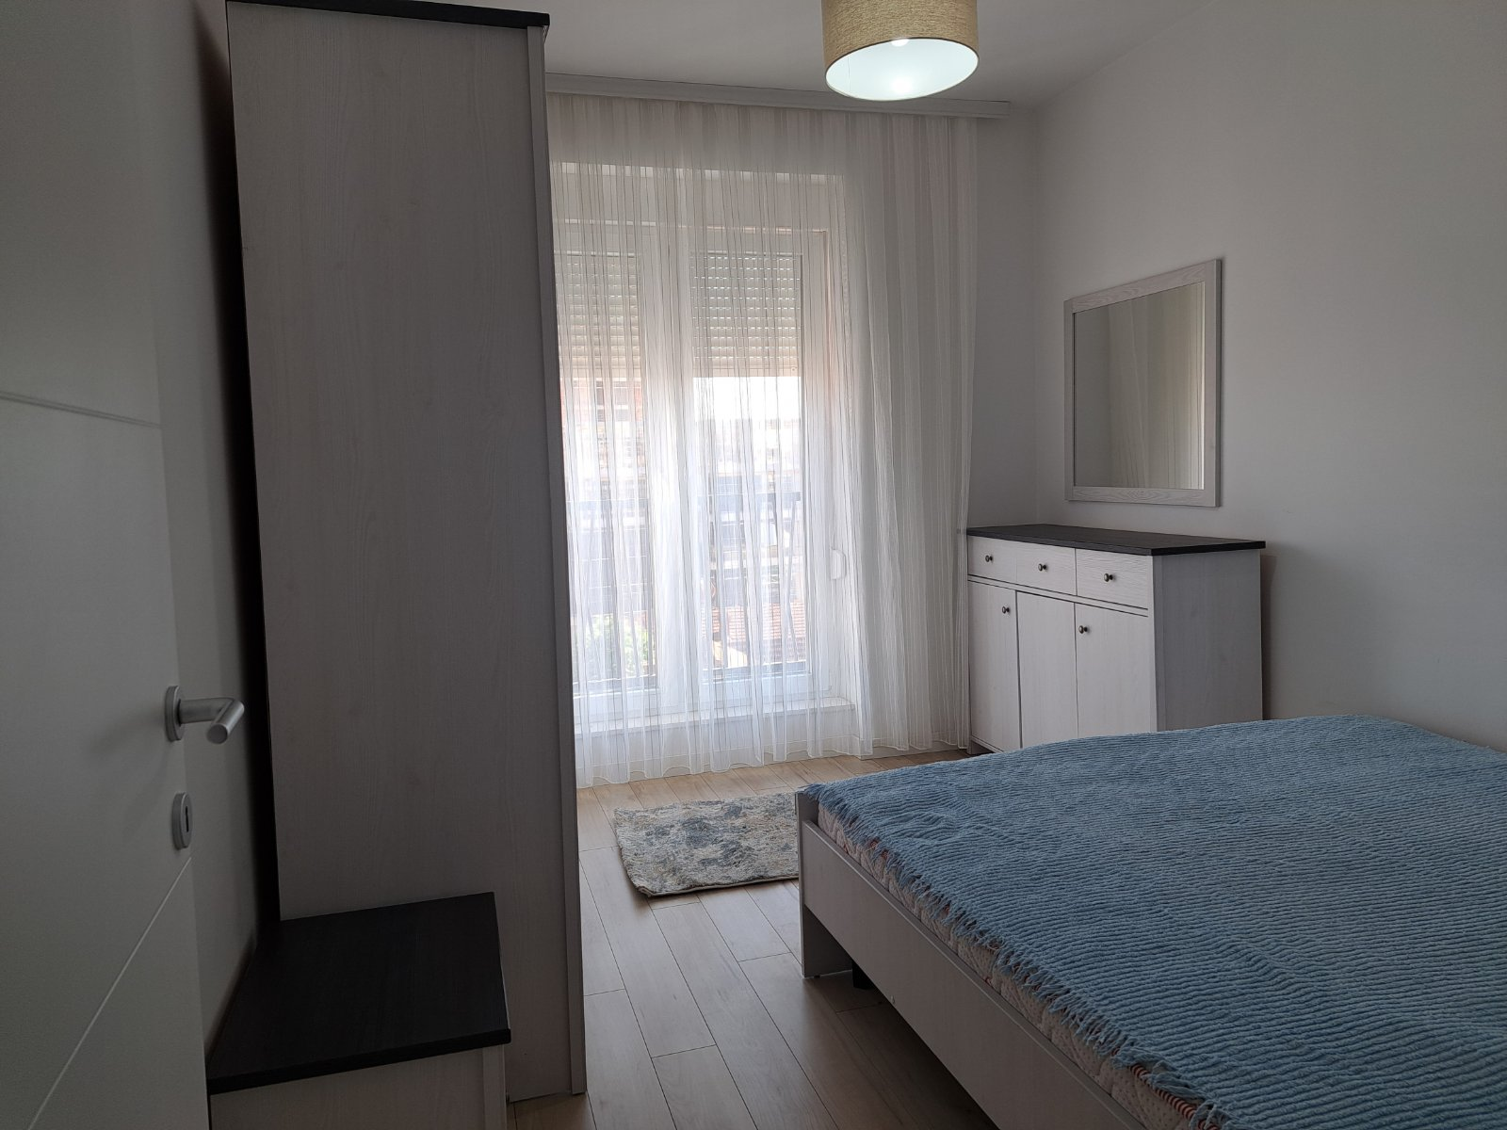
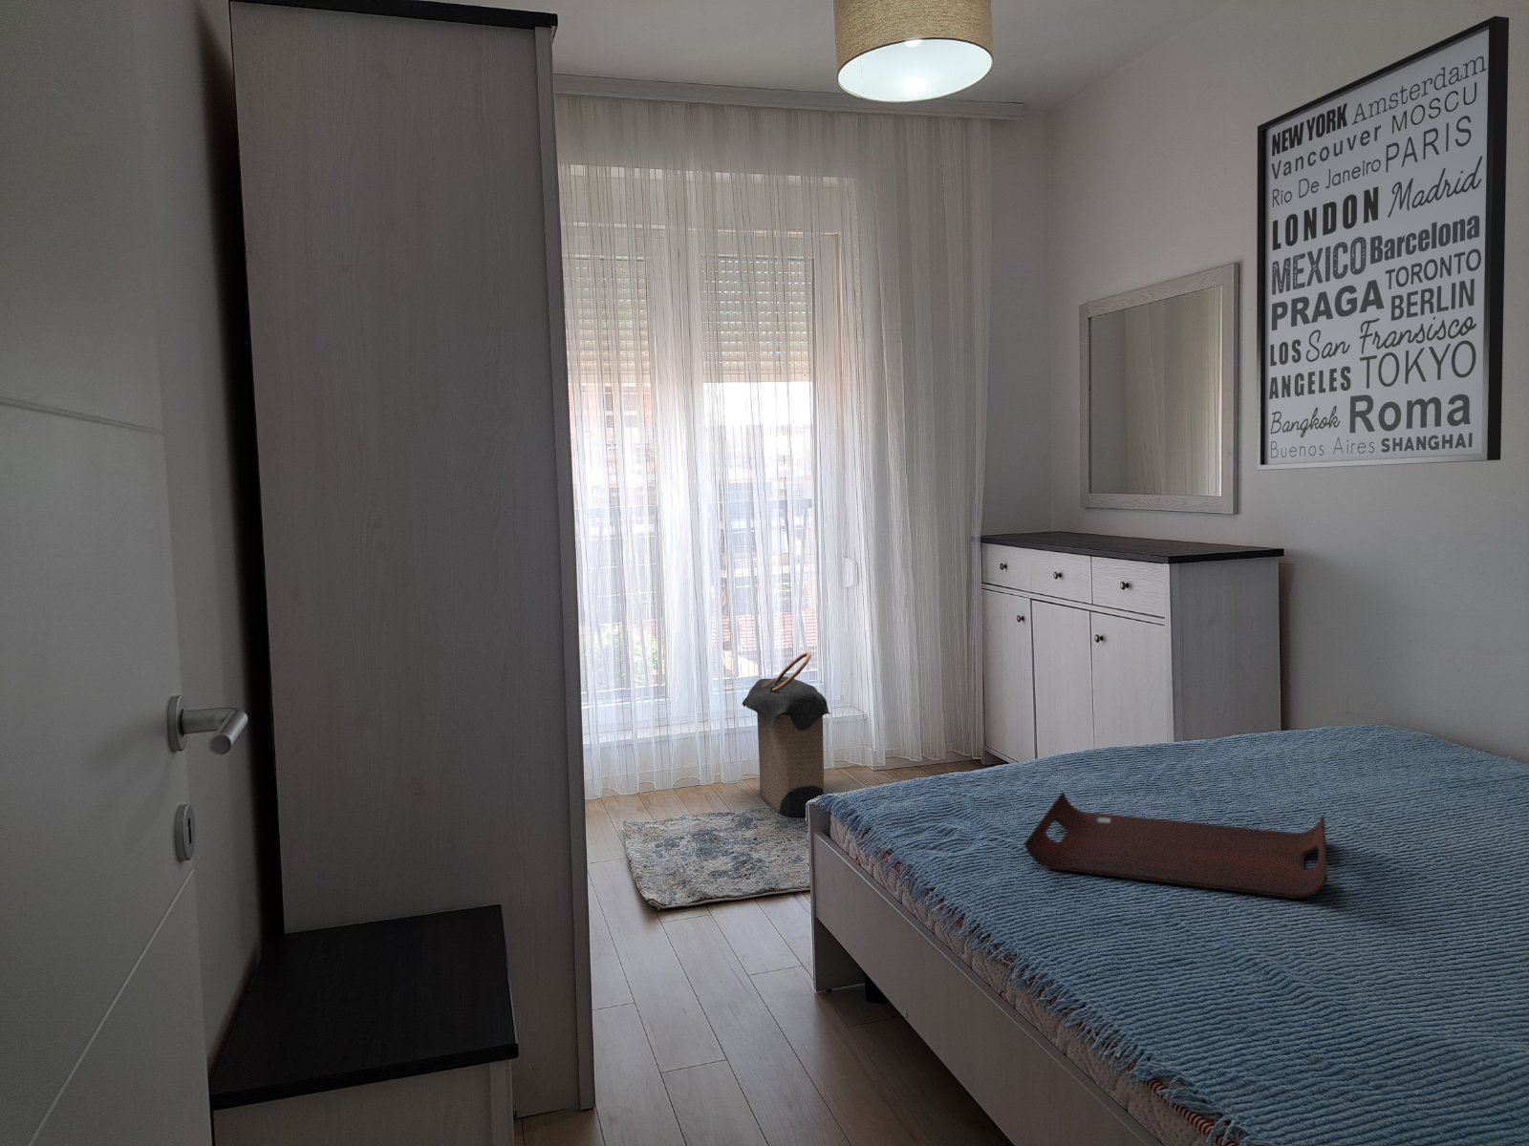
+ laundry hamper [742,650,832,817]
+ wall art [1256,16,1510,471]
+ serving tray [1023,791,1329,899]
